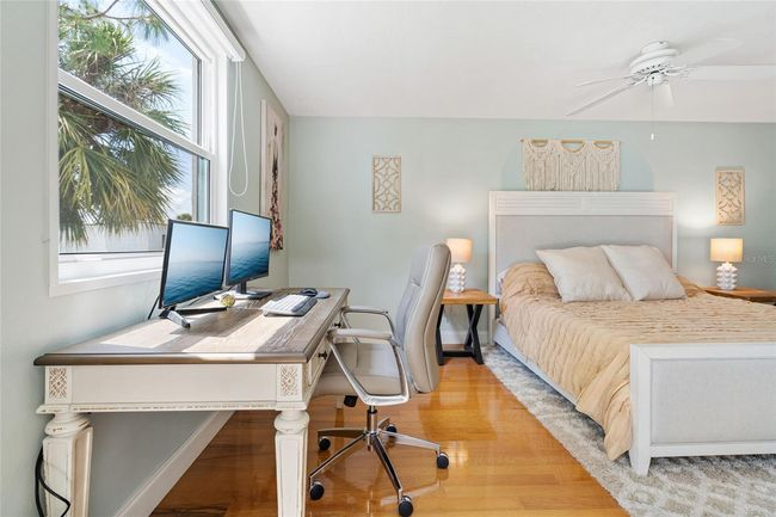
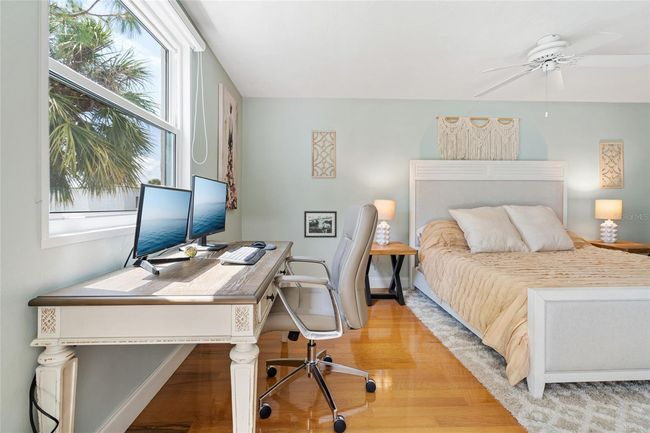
+ picture frame [303,210,338,239]
